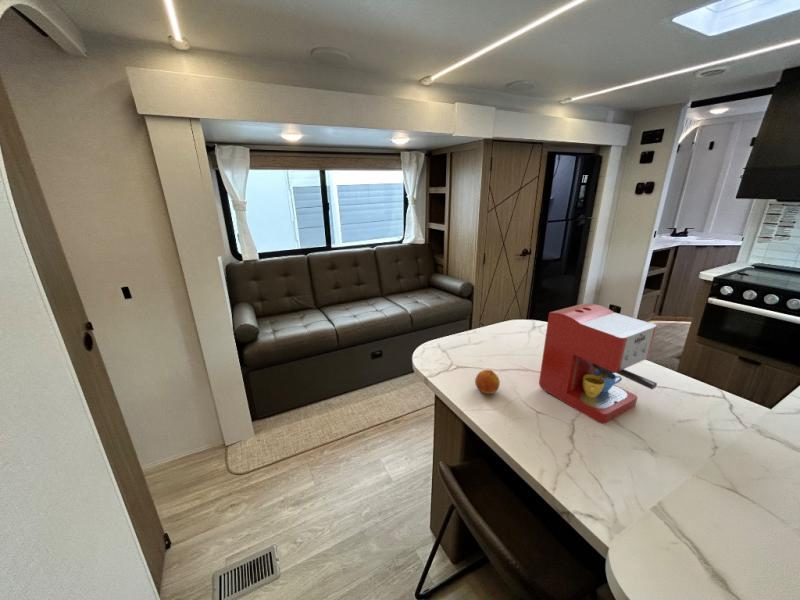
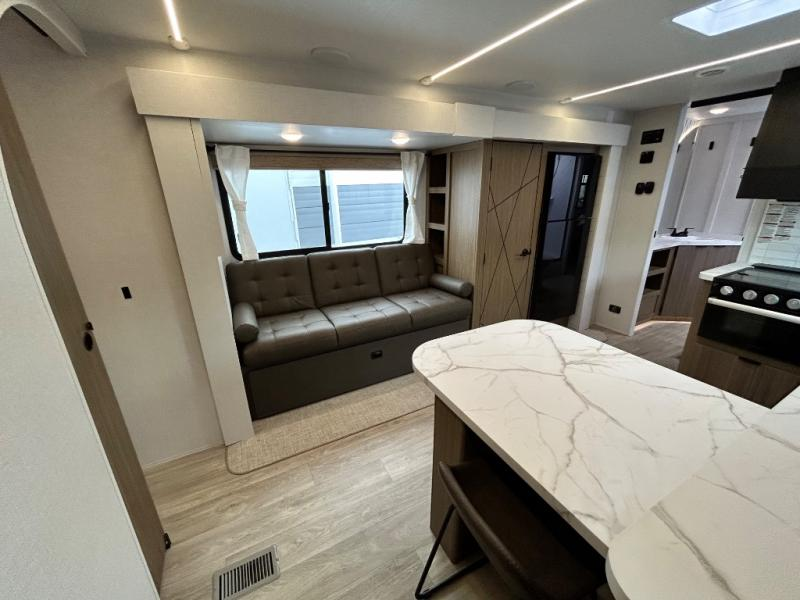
- fruit [474,369,501,395]
- coffee maker [538,303,658,424]
